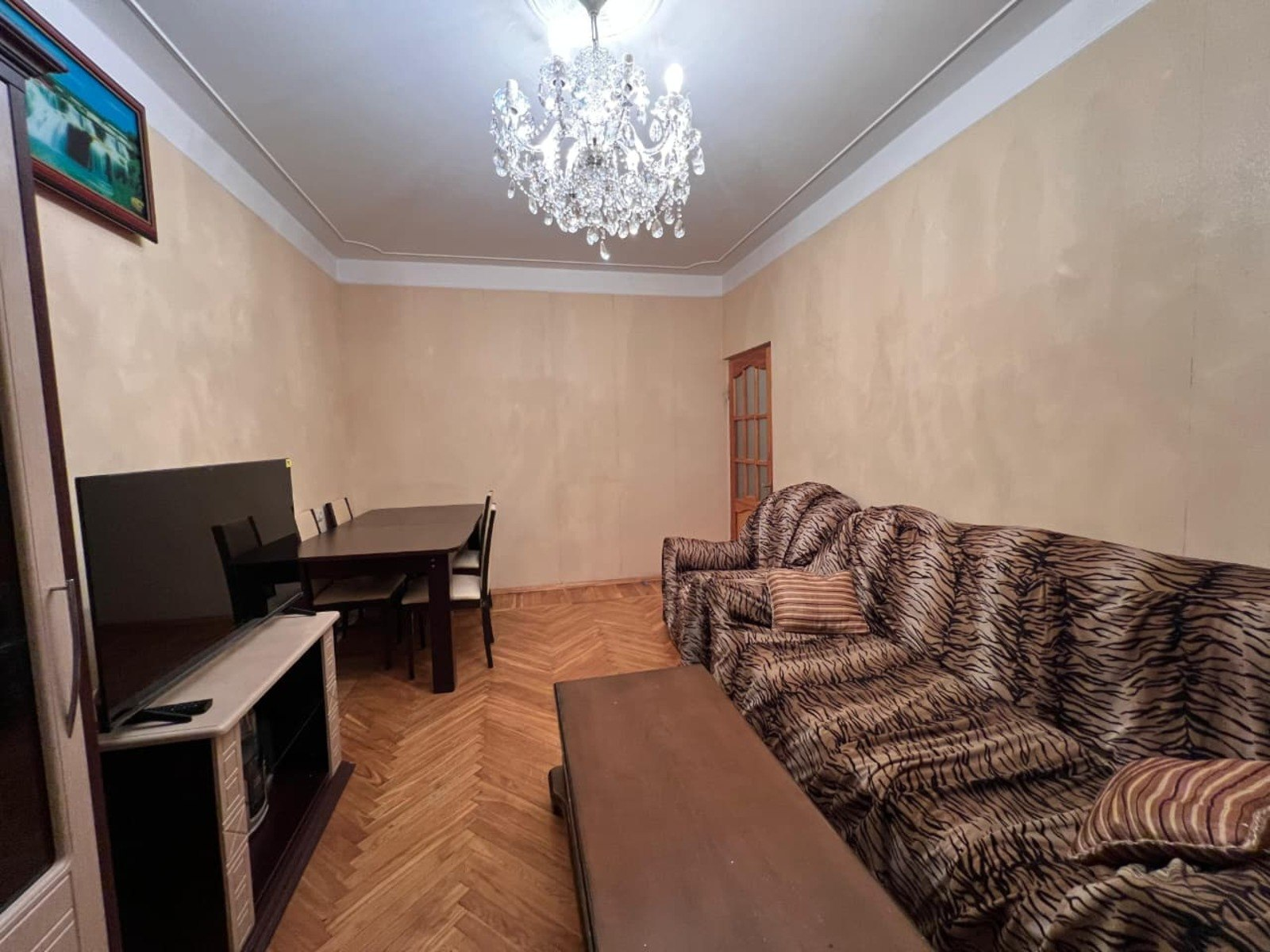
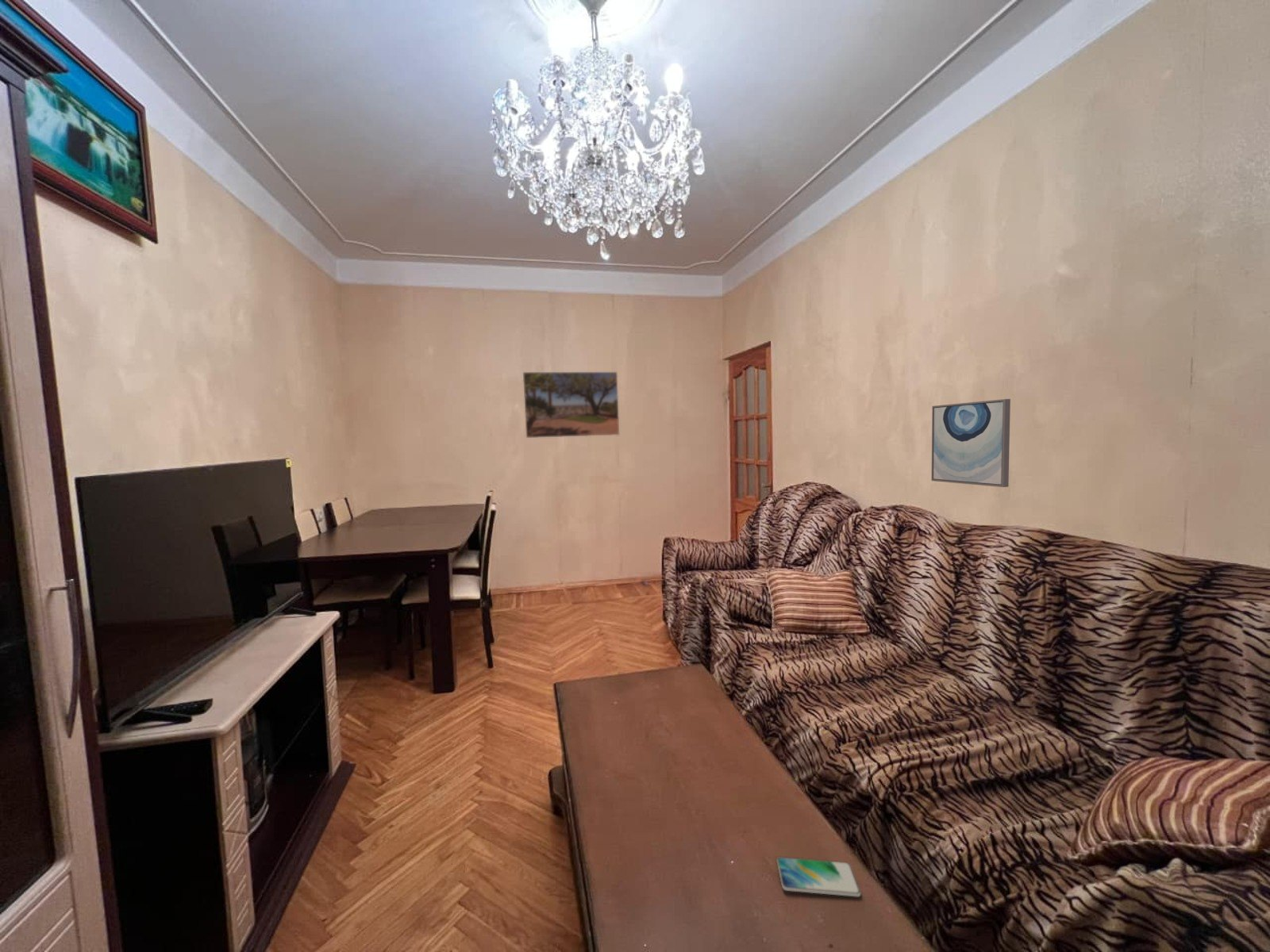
+ smartphone [776,857,861,897]
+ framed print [522,371,620,439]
+ wall art [931,398,1011,488]
